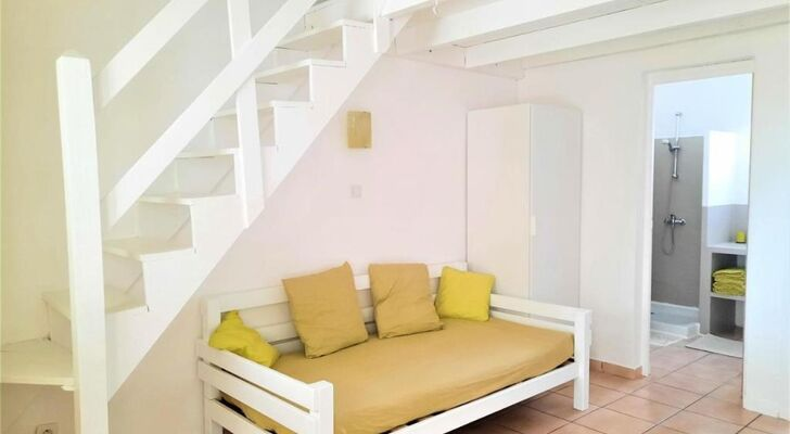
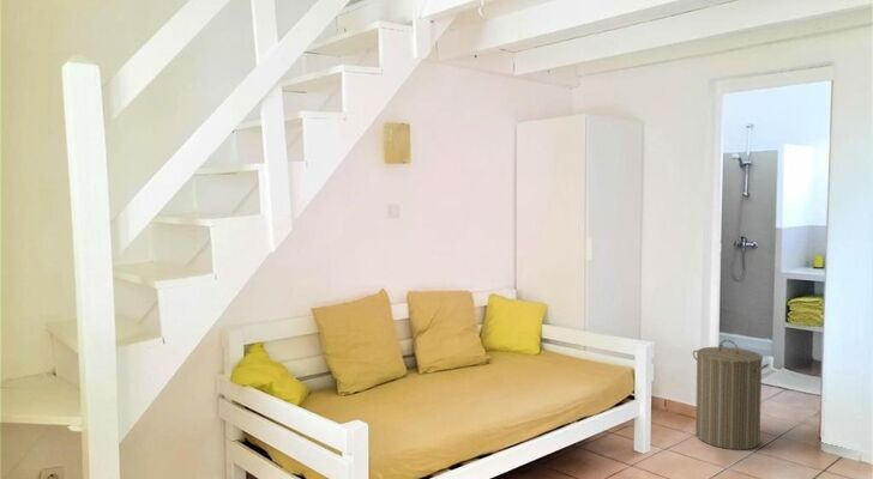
+ laundry hamper [692,339,770,451]
